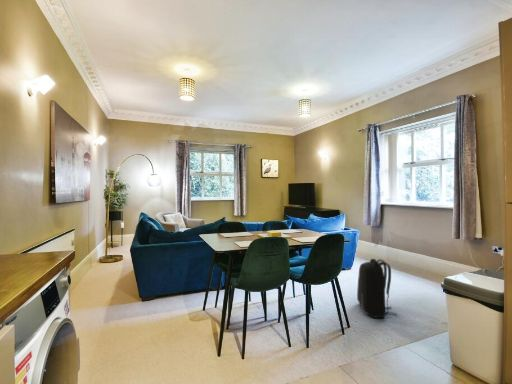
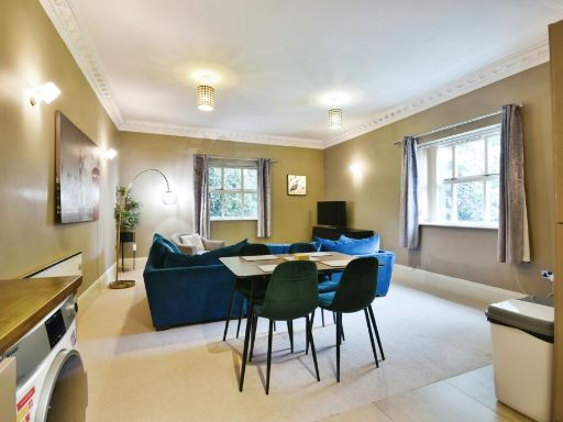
- backpack [356,258,398,319]
